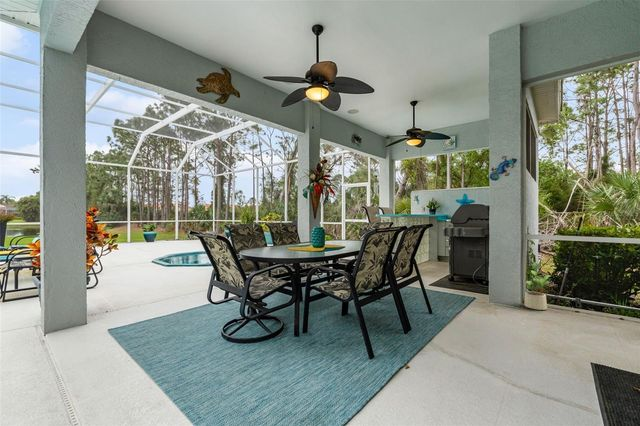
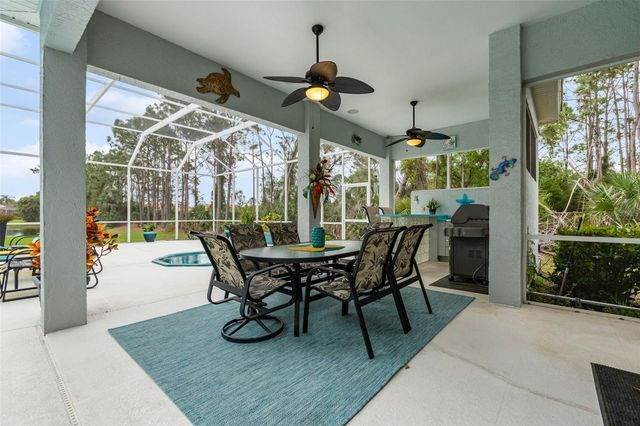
- potted plant [523,261,552,311]
